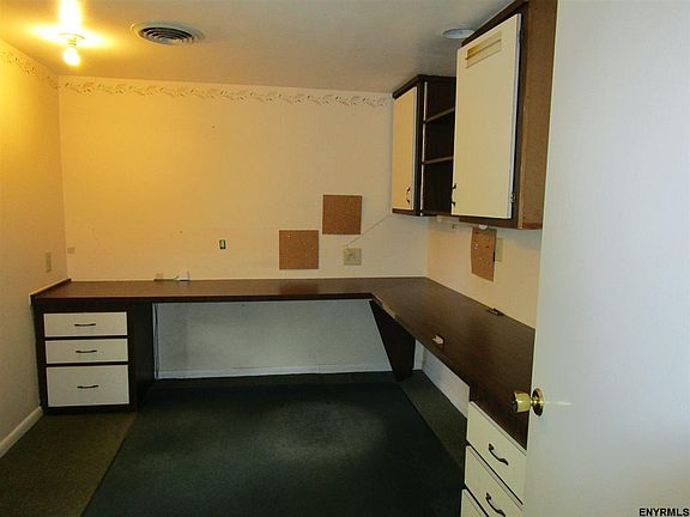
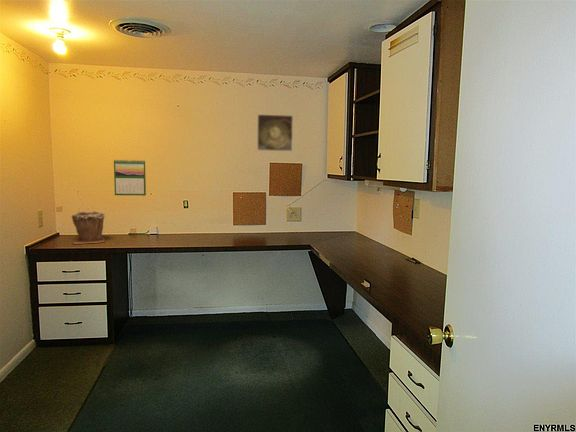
+ calendar [113,158,147,197]
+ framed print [256,113,294,152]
+ plant pot [71,210,106,245]
